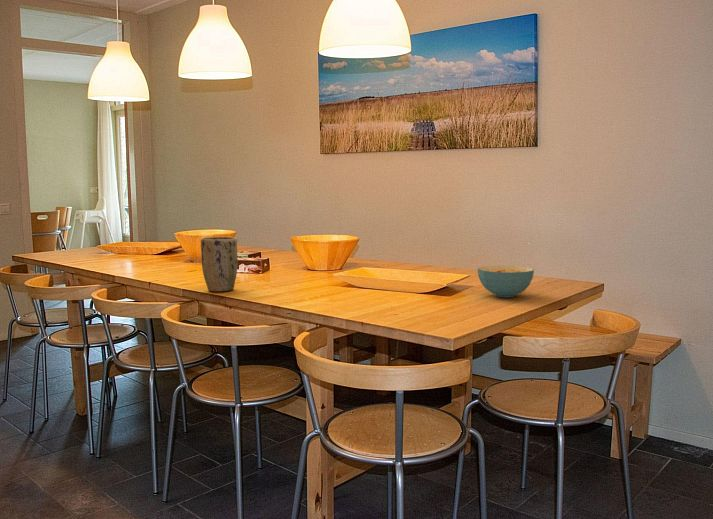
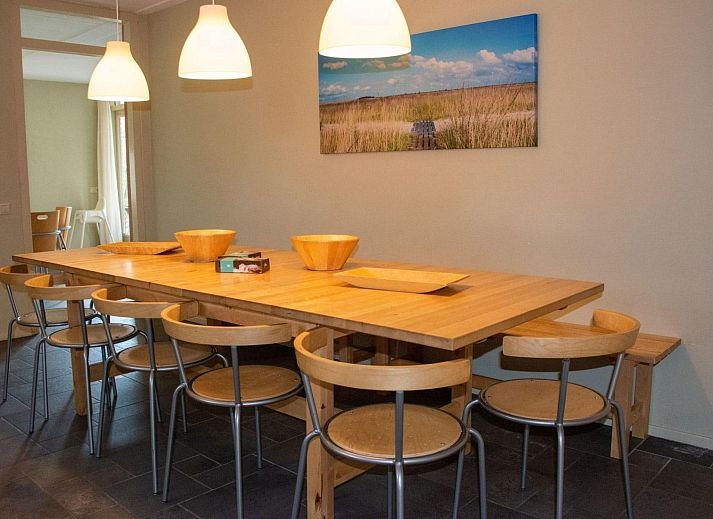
- cereal bowl [477,265,535,298]
- plant pot [200,236,238,293]
